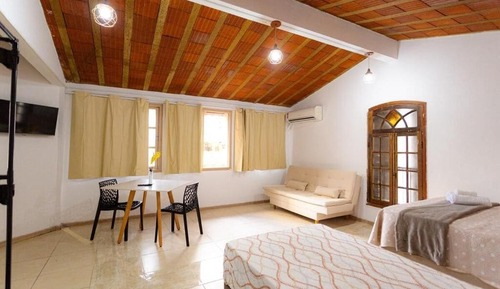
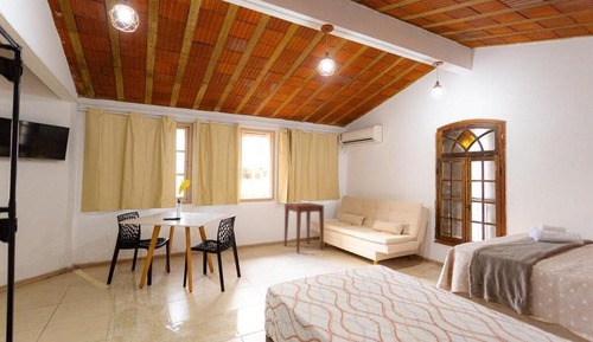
+ side table [283,201,325,254]
